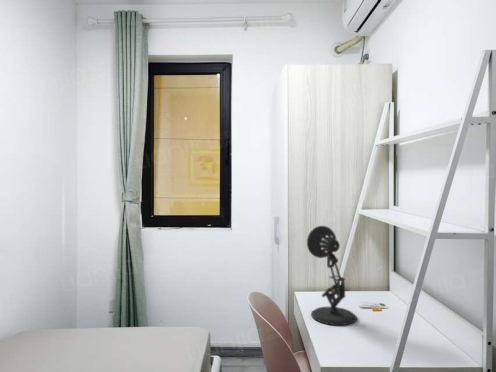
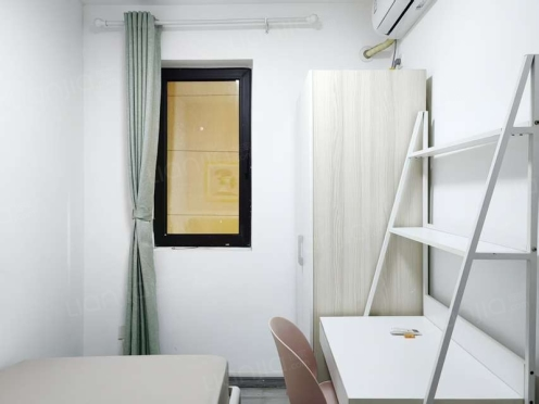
- desk lamp [306,225,358,326]
